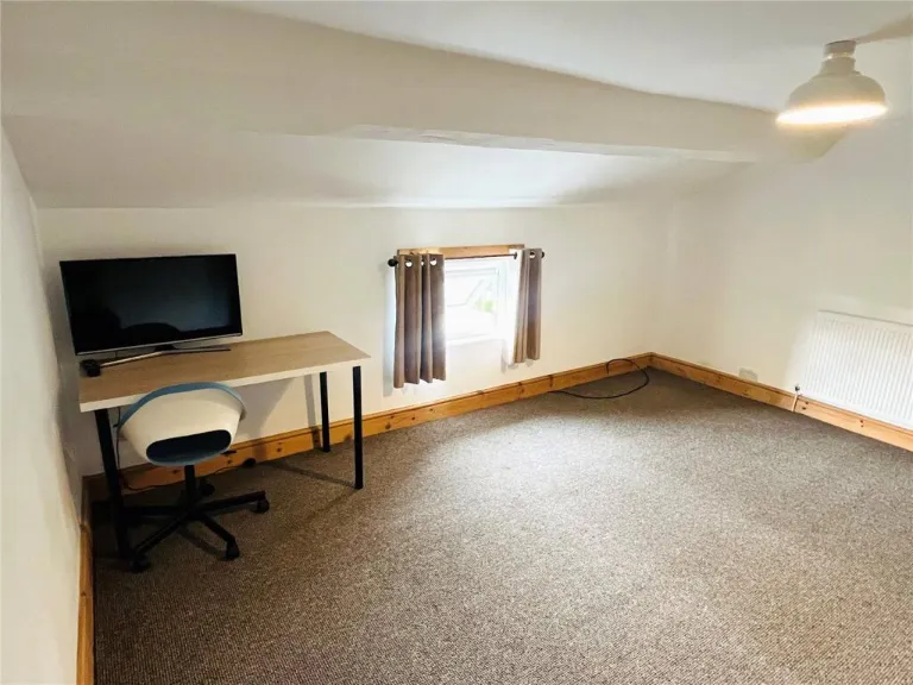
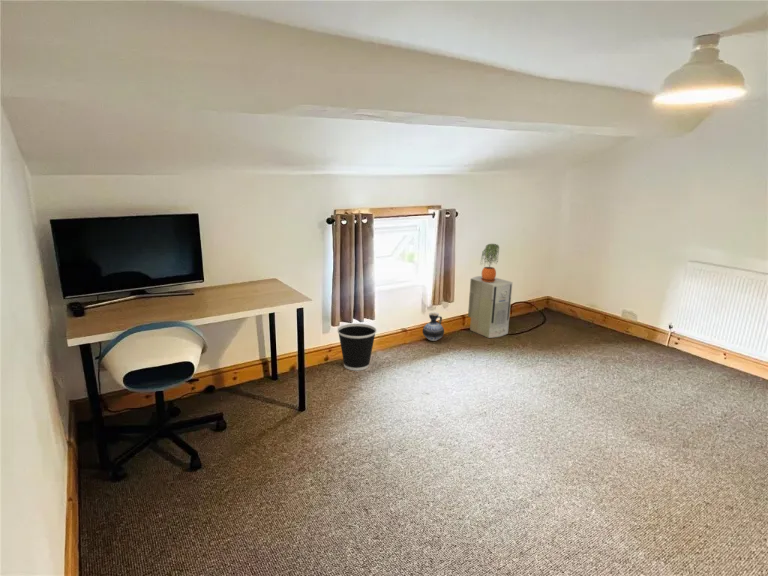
+ wastebasket [336,323,377,372]
+ ceramic jug [422,311,445,342]
+ air purifier [467,275,514,339]
+ potted plant [479,243,500,283]
